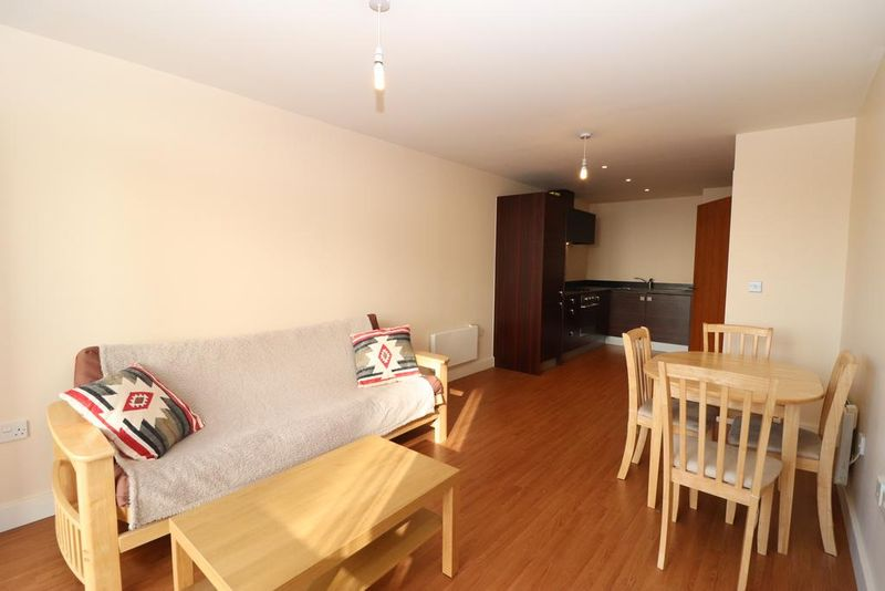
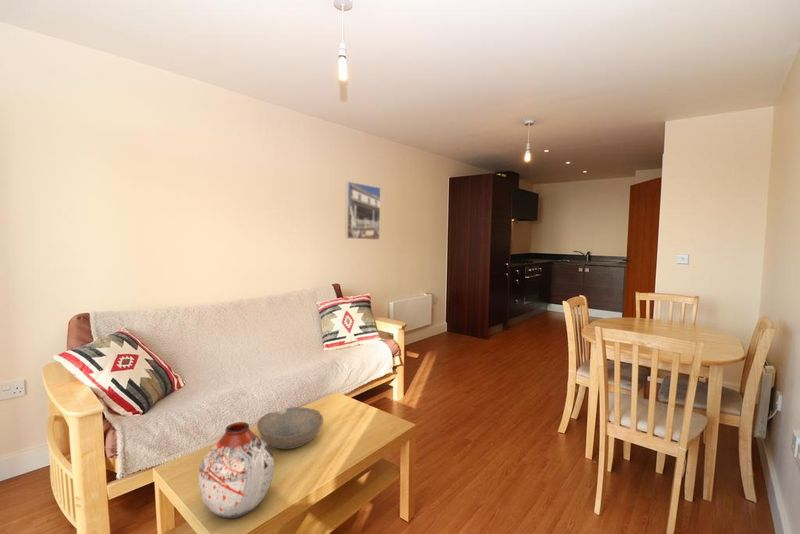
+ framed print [344,180,382,241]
+ bowl [256,406,324,450]
+ vase [197,421,275,519]
